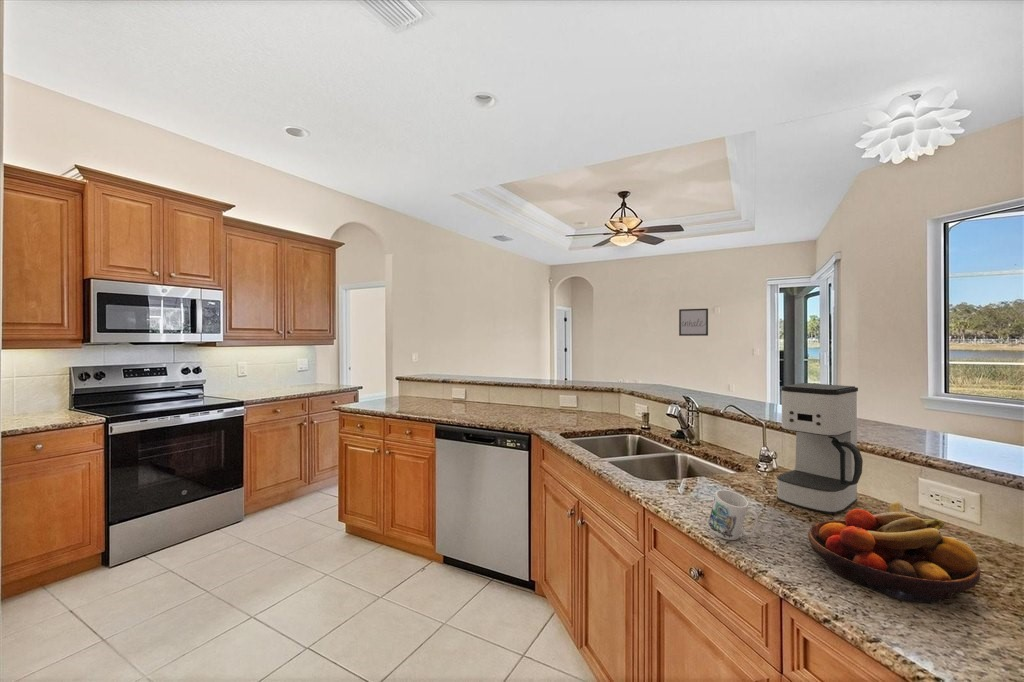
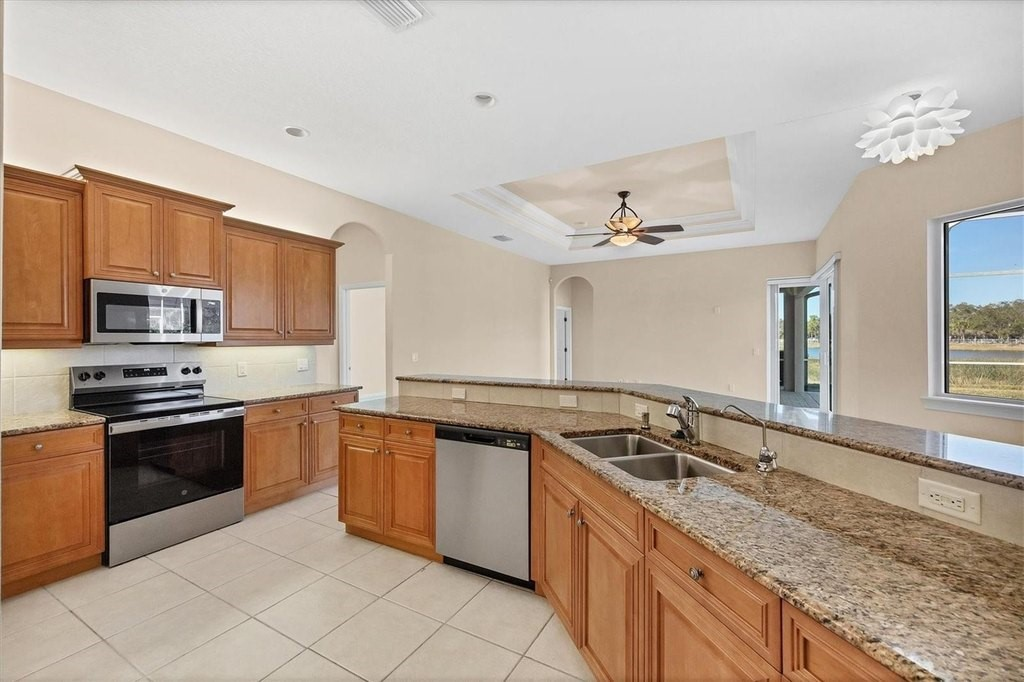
- coffee maker [776,382,864,515]
- mug [707,489,759,541]
- wall art [678,308,709,337]
- fruit bowl [807,500,981,604]
